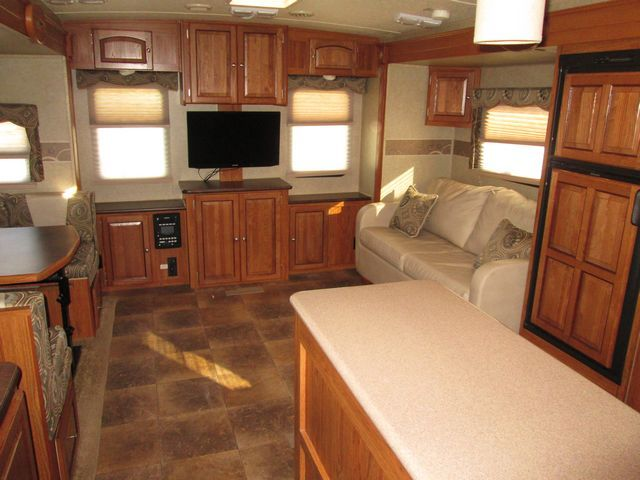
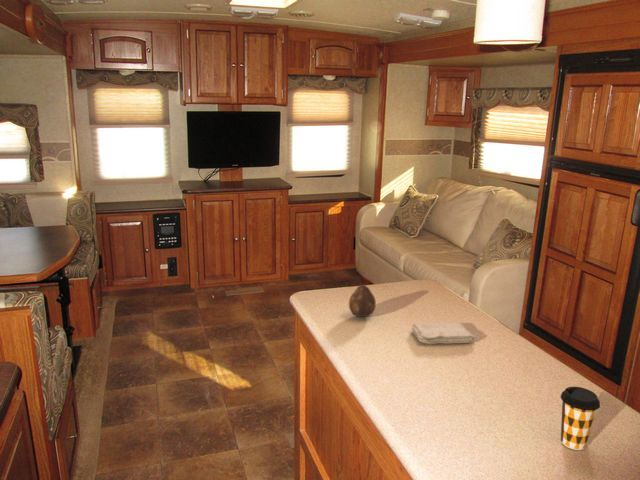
+ fruit [348,283,377,318]
+ coffee cup [560,386,601,451]
+ washcloth [410,322,477,345]
